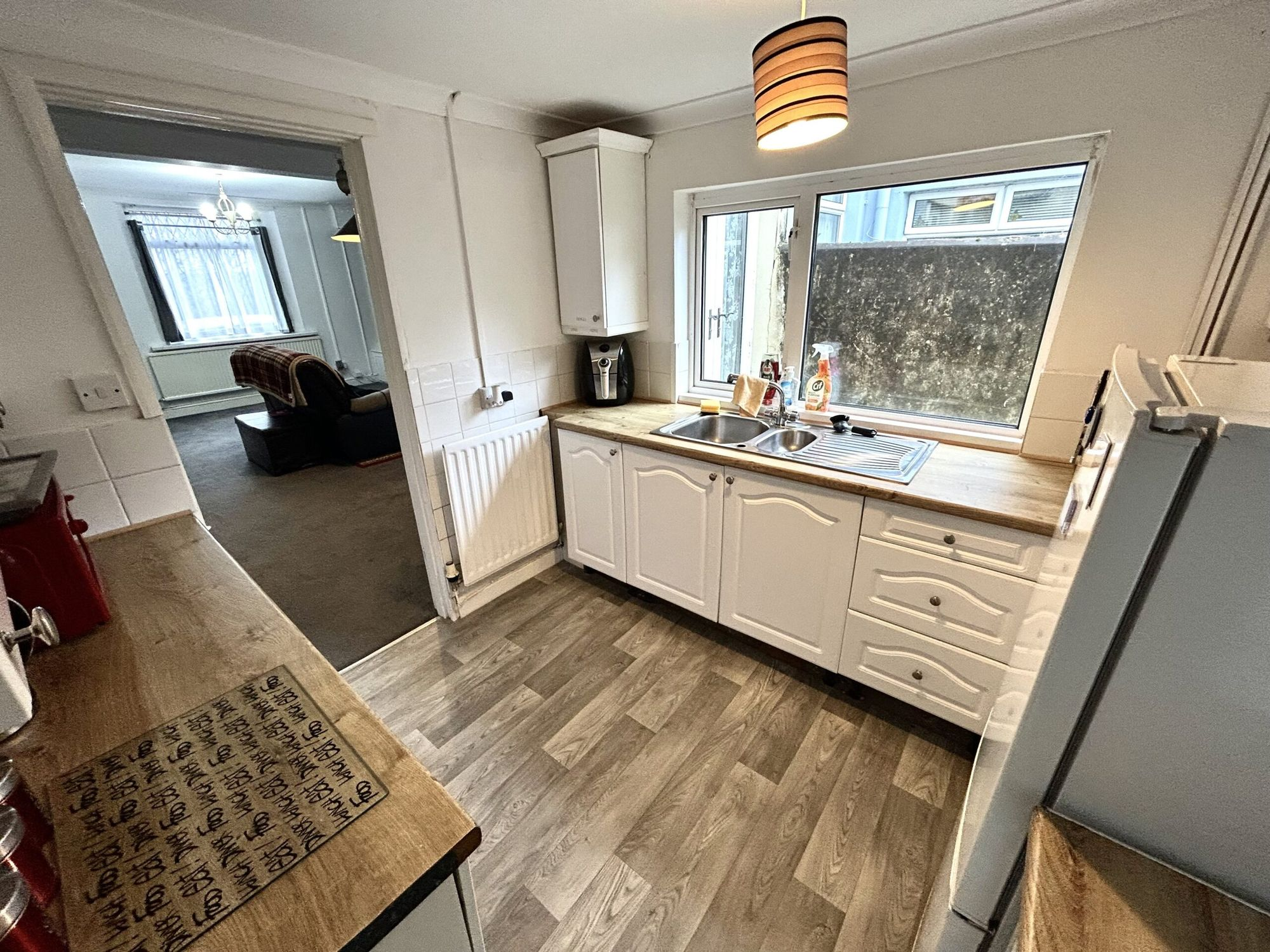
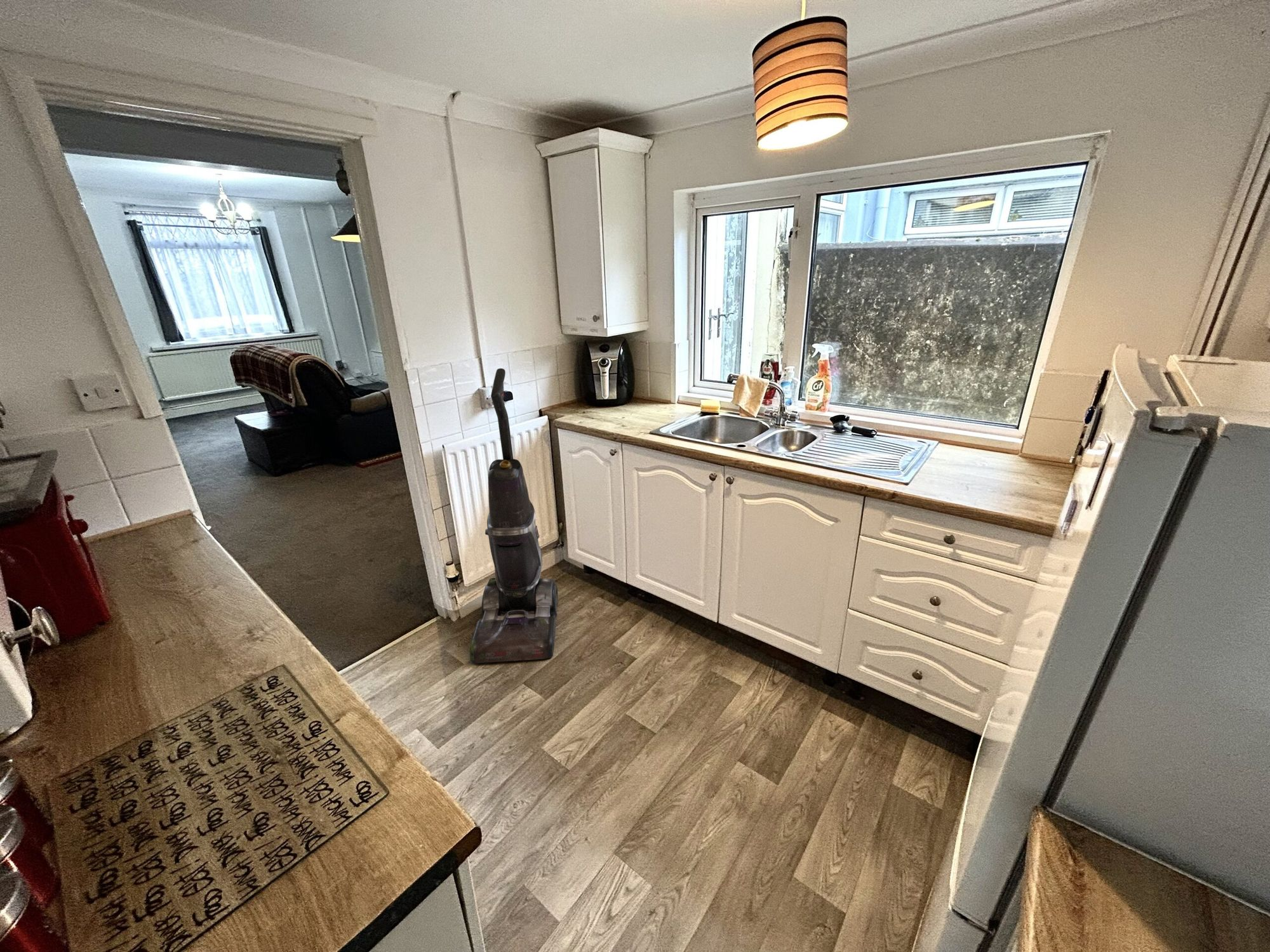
+ vacuum cleaner [469,367,559,664]
